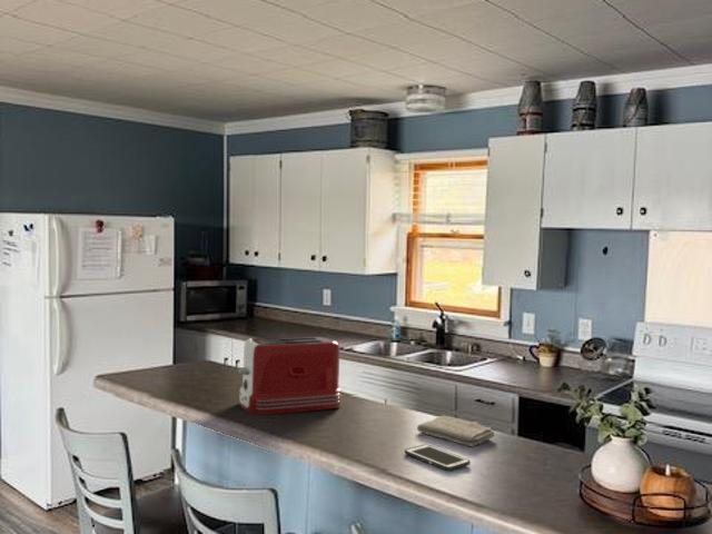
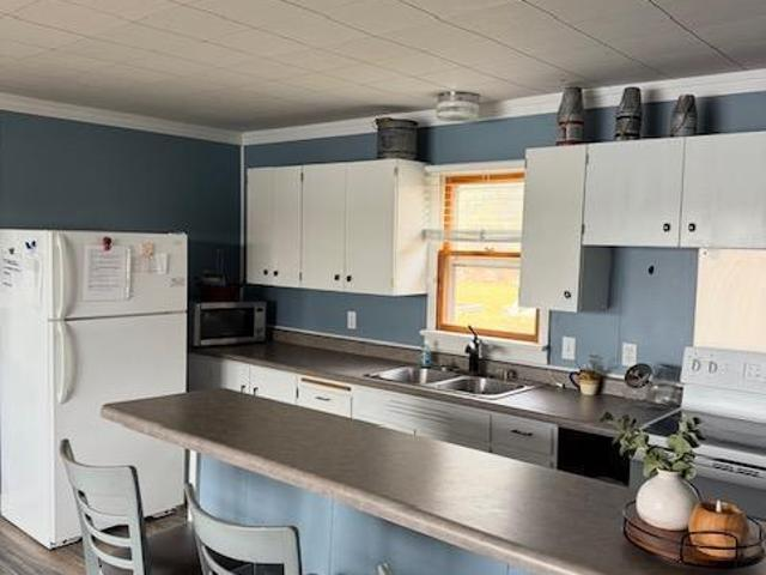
- cell phone [404,443,472,472]
- washcloth [416,415,496,448]
- toaster [237,335,343,416]
